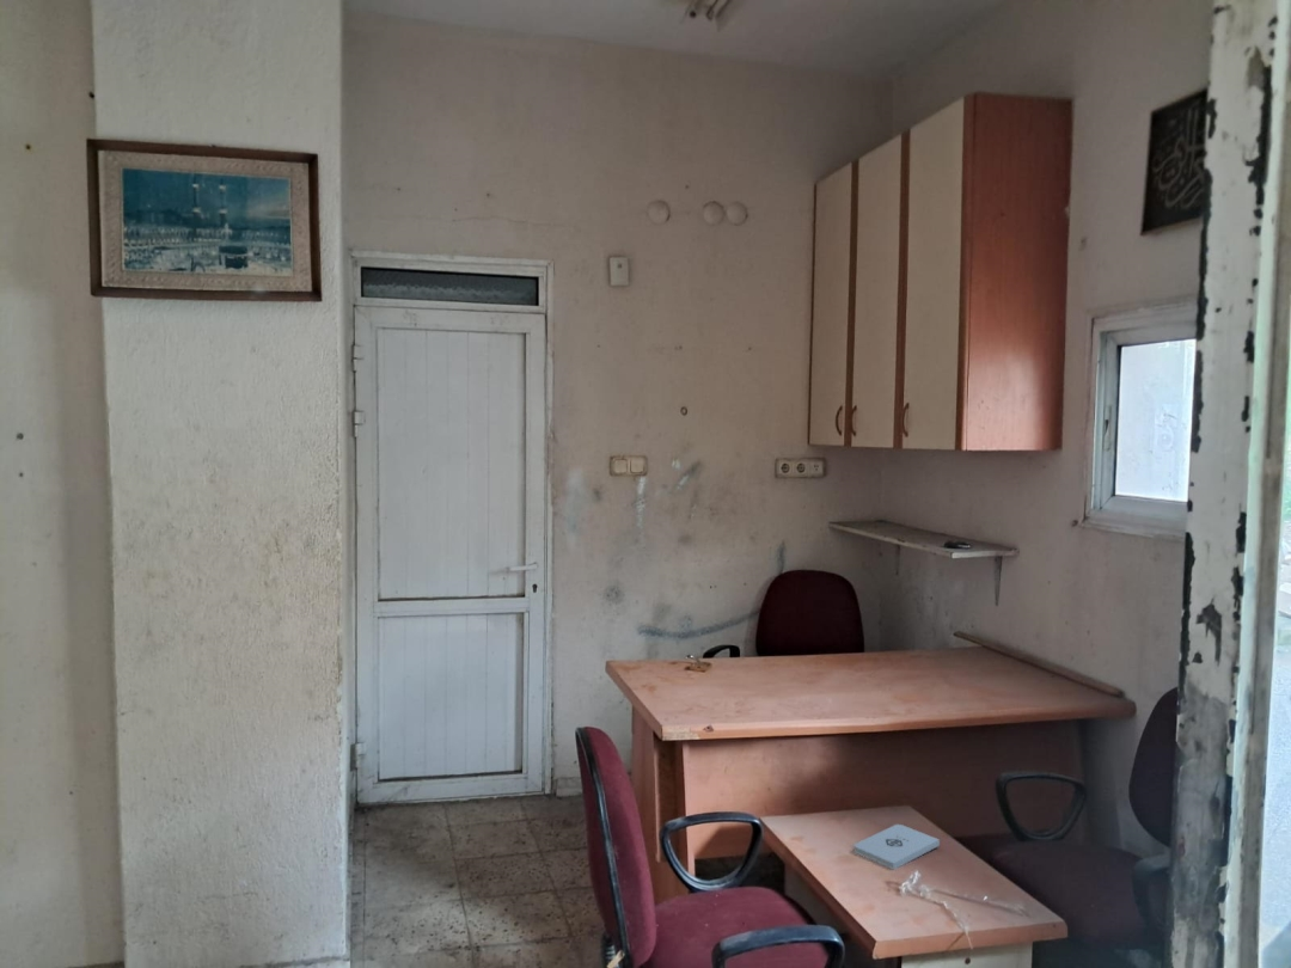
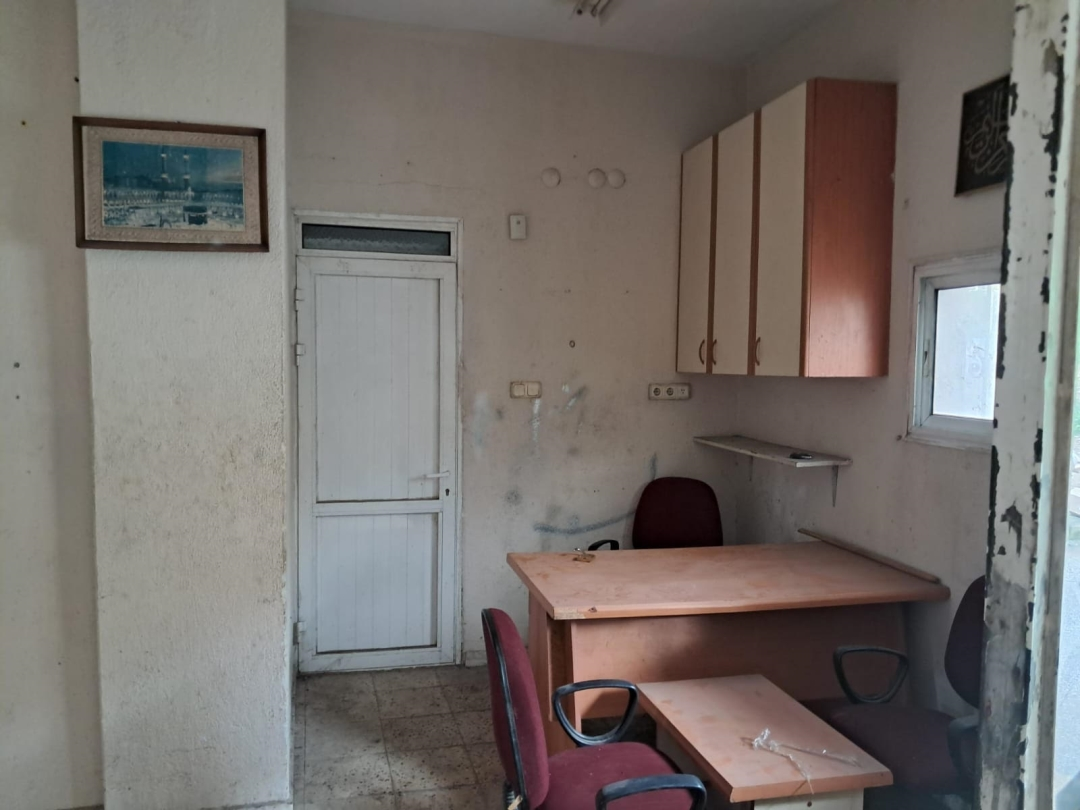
- notepad [853,823,941,871]
